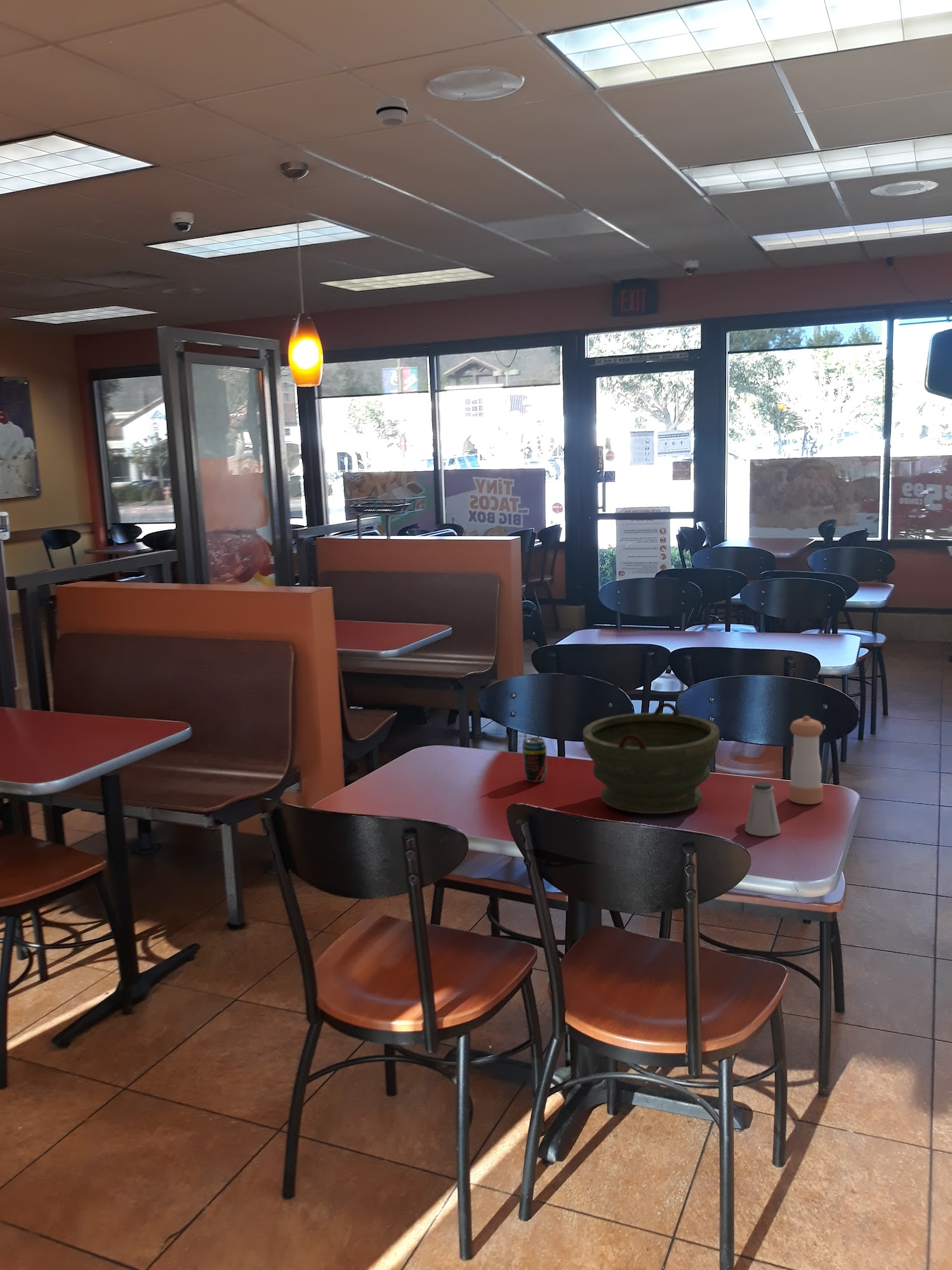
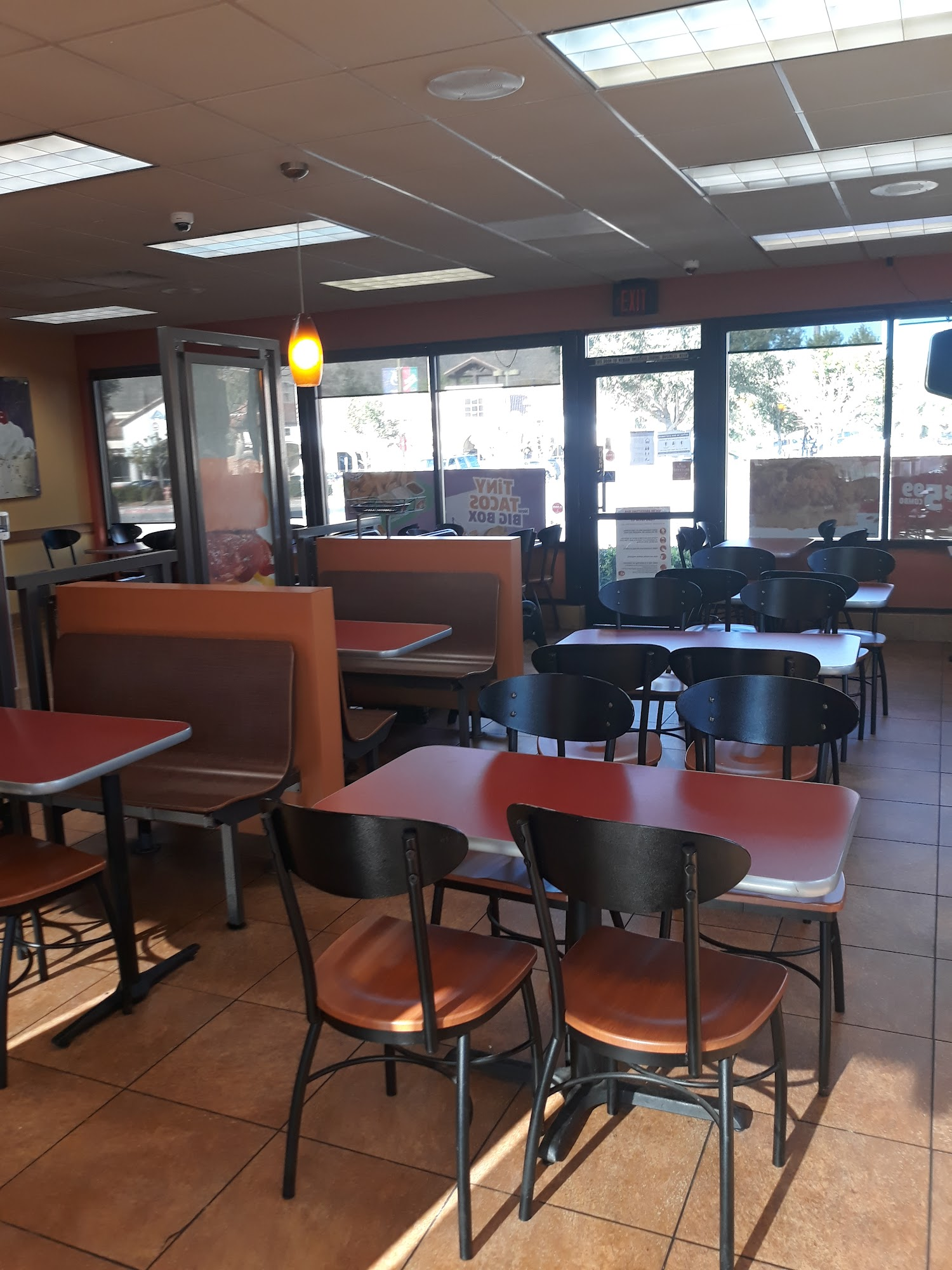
- pepper shaker [788,715,824,805]
- saltshaker [744,780,781,837]
- bowl [582,702,720,814]
- smoke detector [375,97,409,126]
- beverage can [522,730,548,783]
